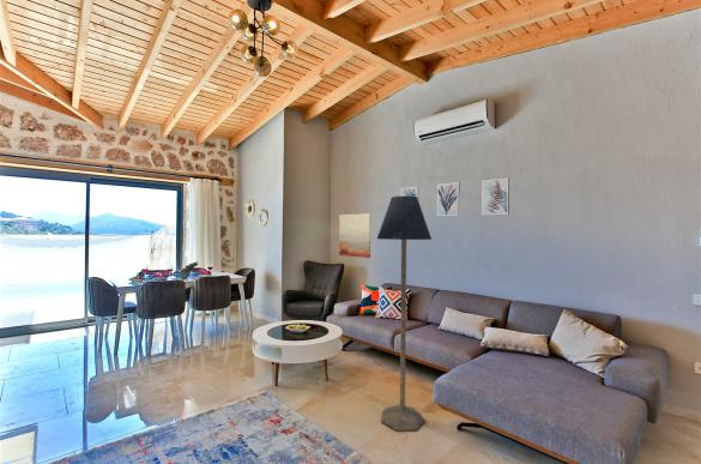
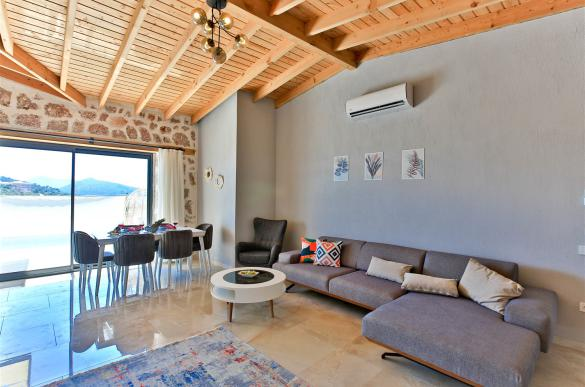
- floor lamp [376,195,433,432]
- wall art [338,212,371,259]
